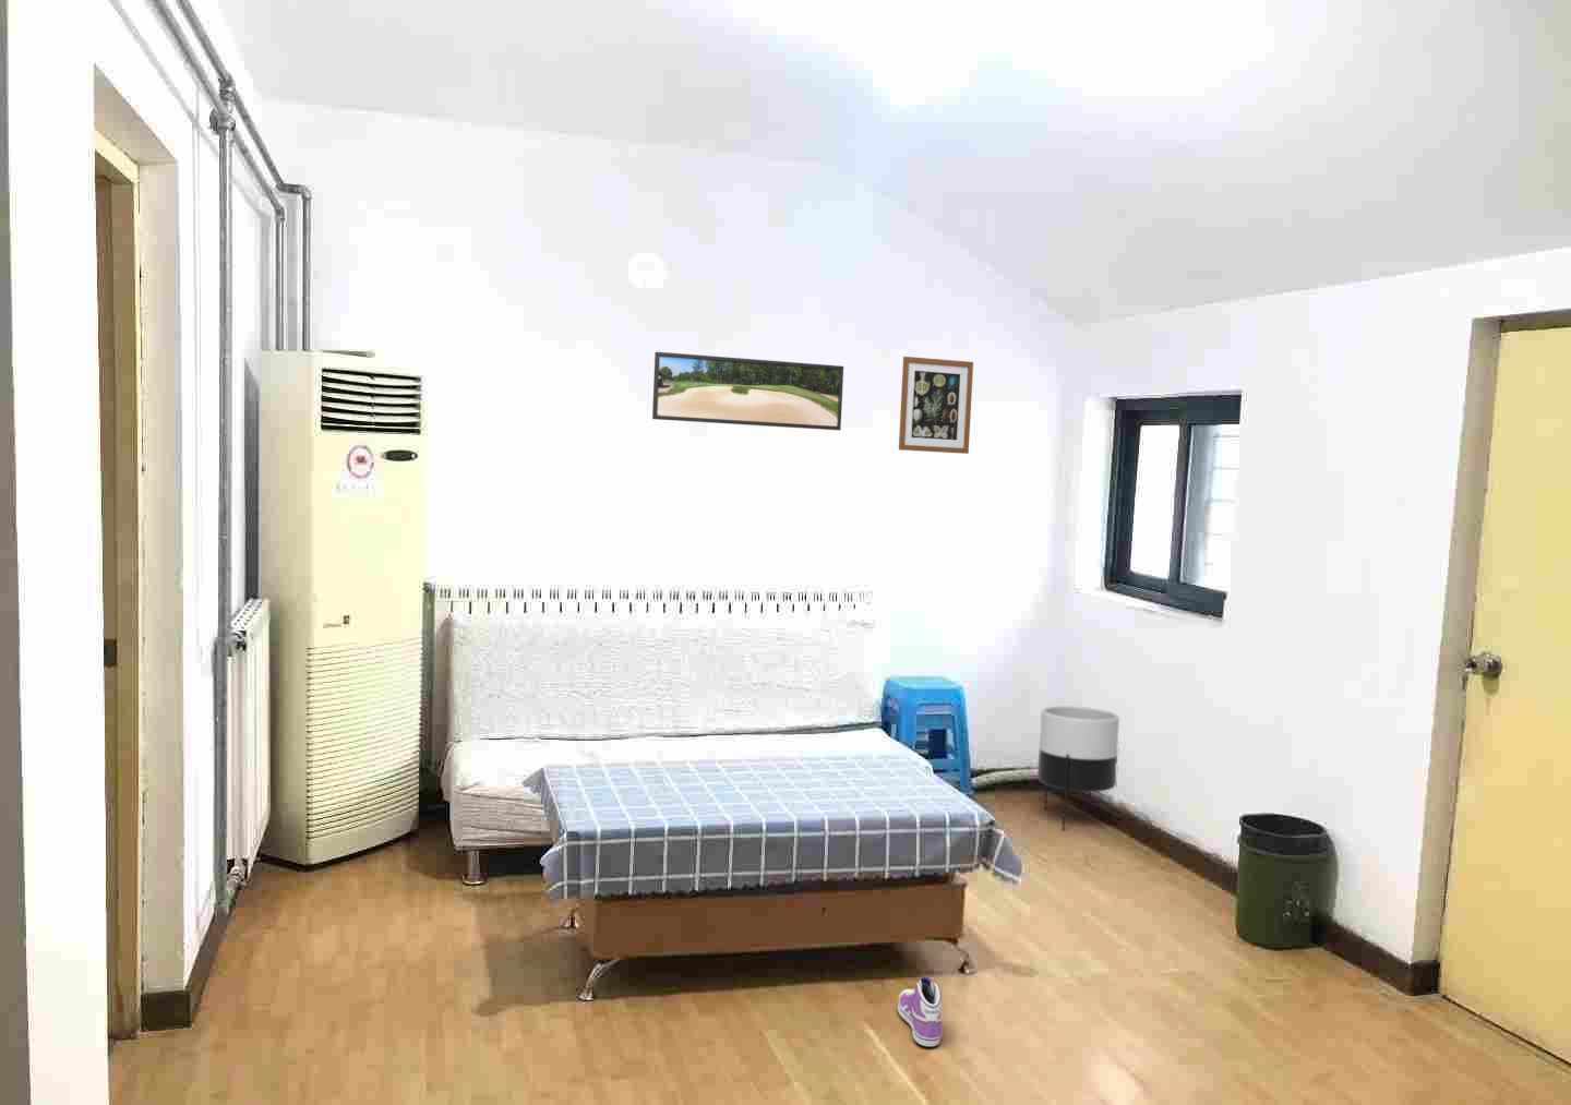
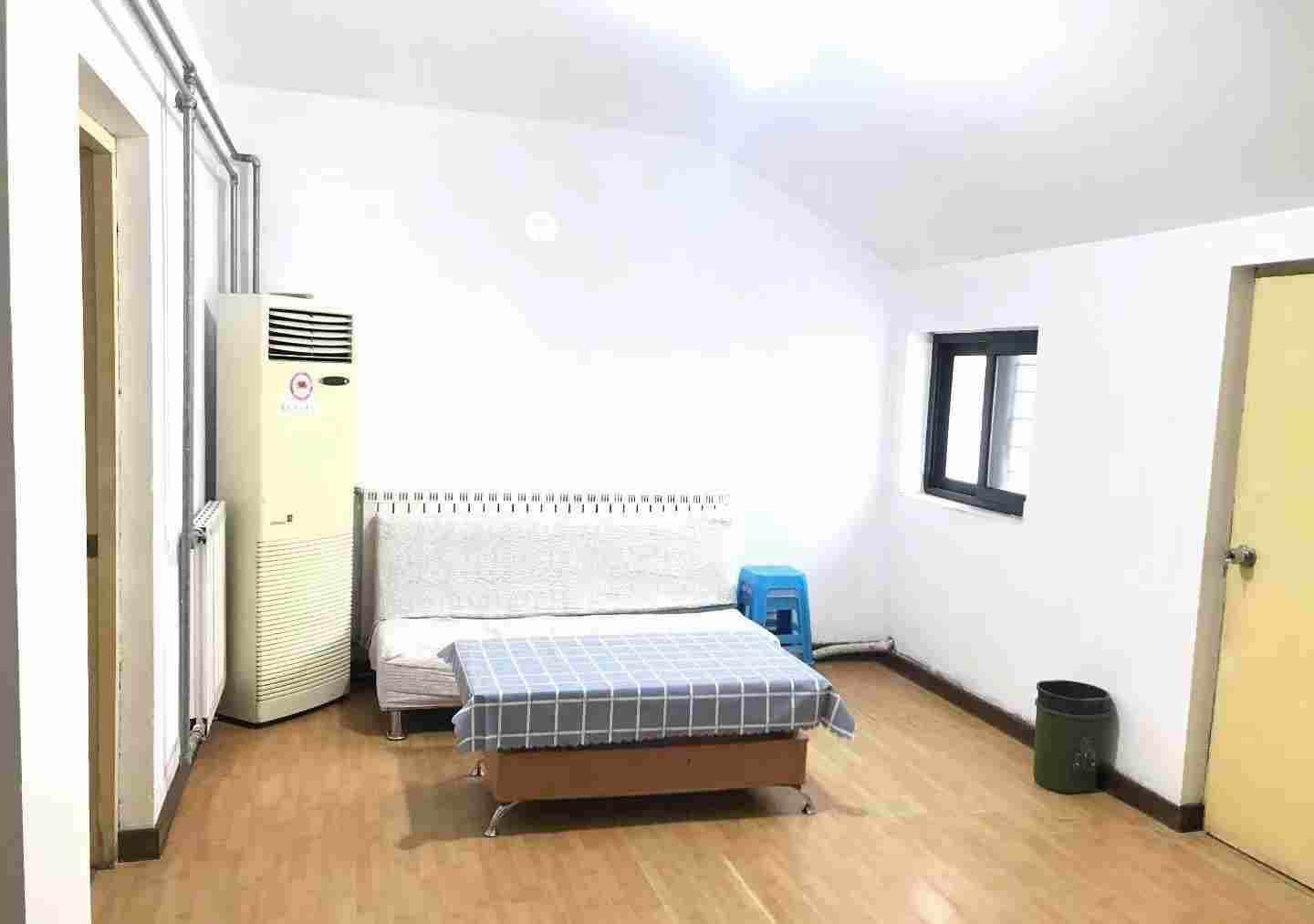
- wall art [898,355,974,454]
- sneaker [897,975,942,1048]
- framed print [652,352,844,431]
- planter [1037,704,1120,830]
